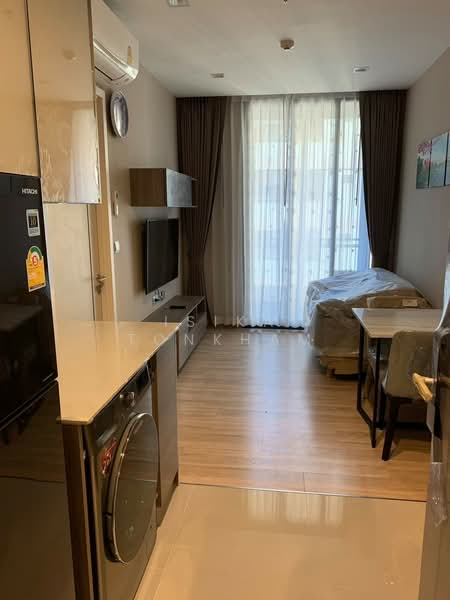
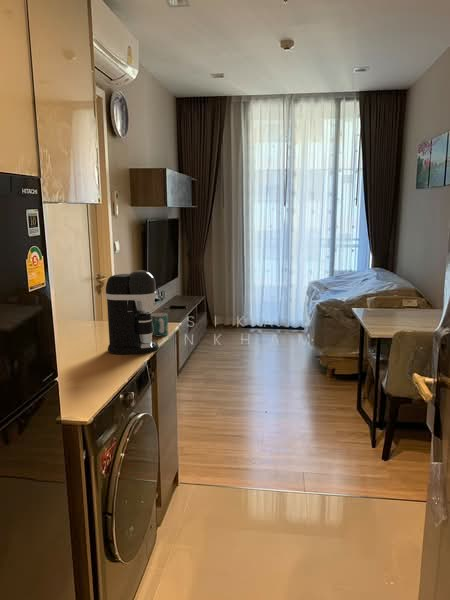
+ coffee maker [104,269,160,355]
+ mug [151,312,169,338]
